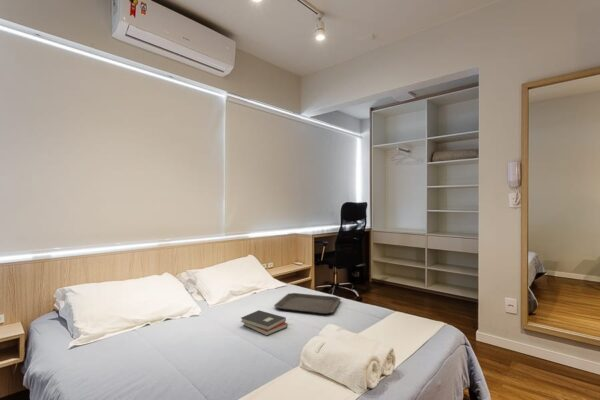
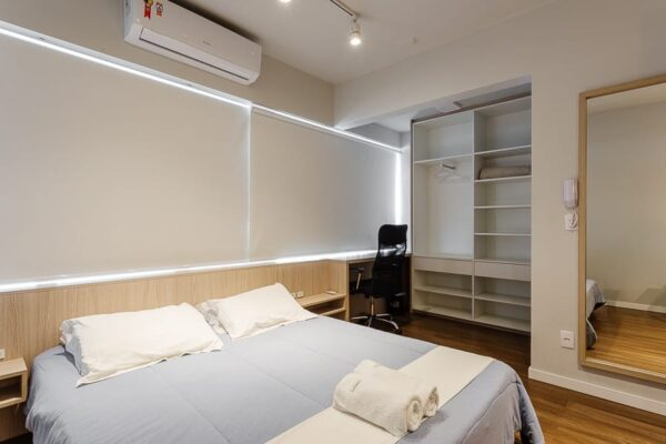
- hardback book [240,309,289,337]
- tray [273,292,342,315]
